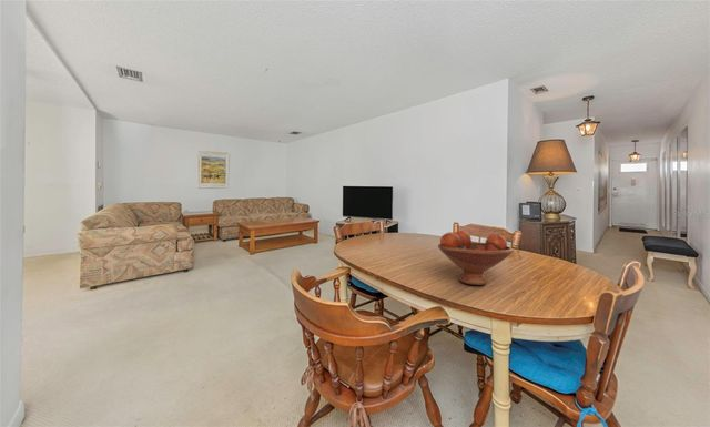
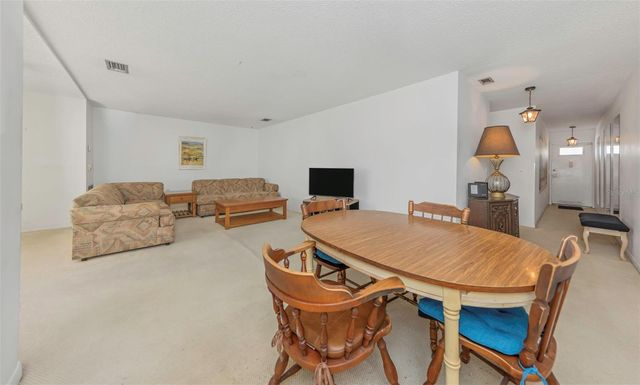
- fruit bowl [437,230,515,286]
